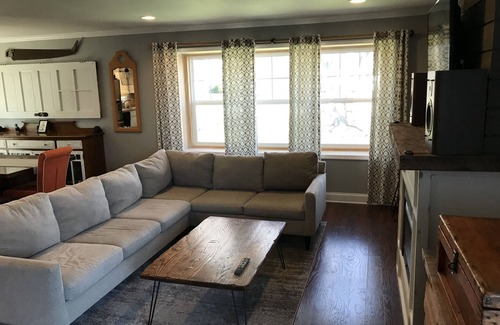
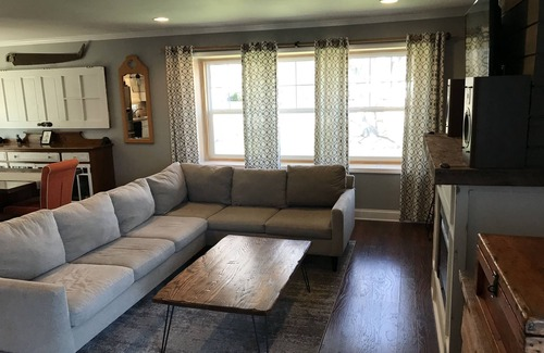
- remote control [233,257,251,276]
